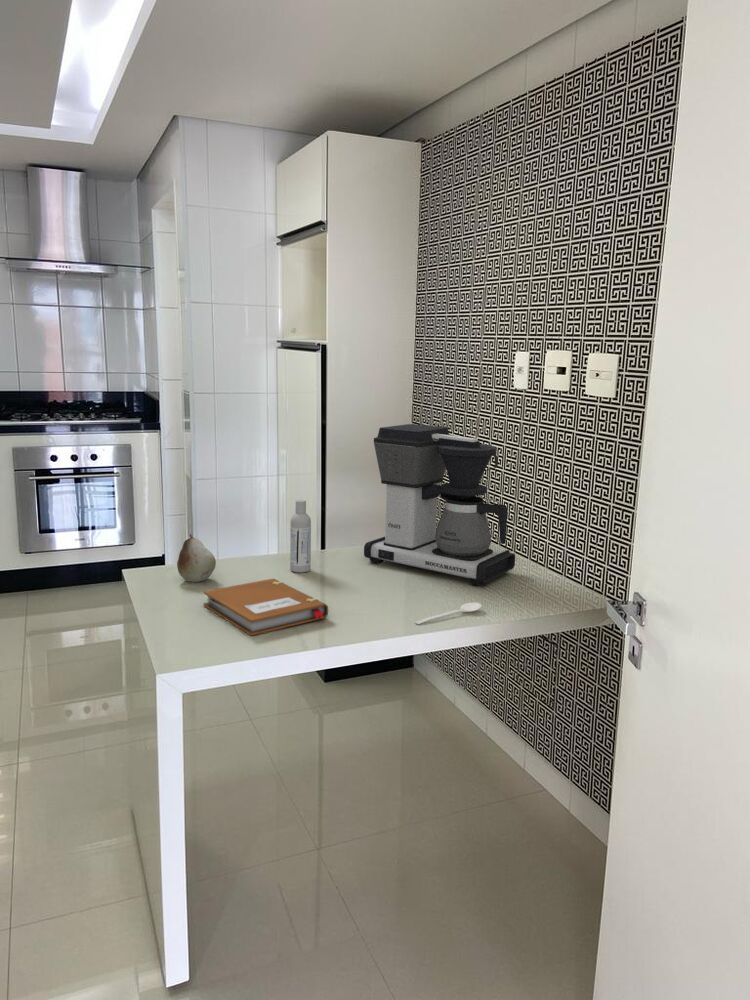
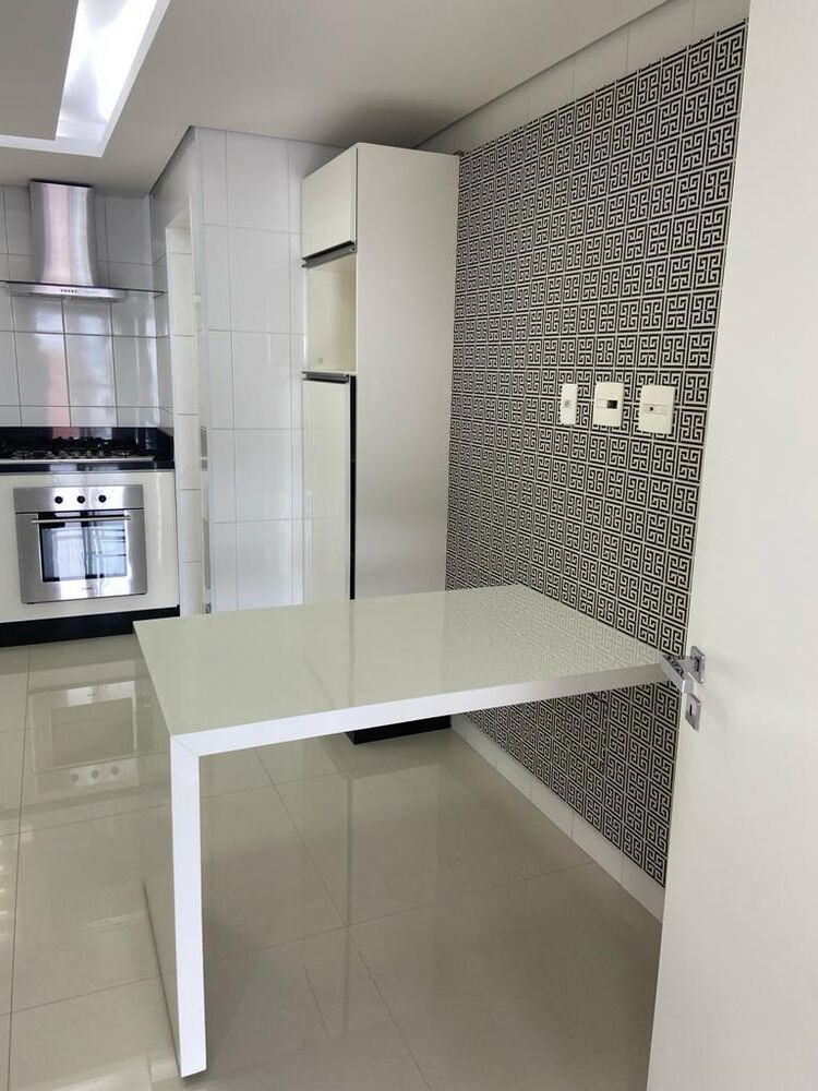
- notebook [202,578,329,636]
- stirrer [414,602,482,625]
- bottle [289,499,312,573]
- fruit [176,533,217,583]
- coffee maker [363,423,516,587]
